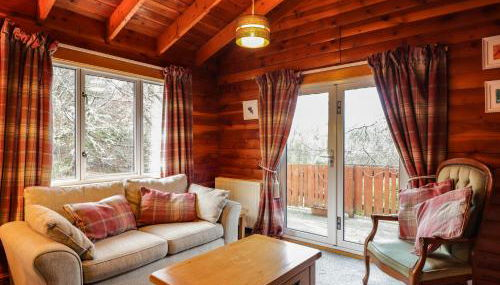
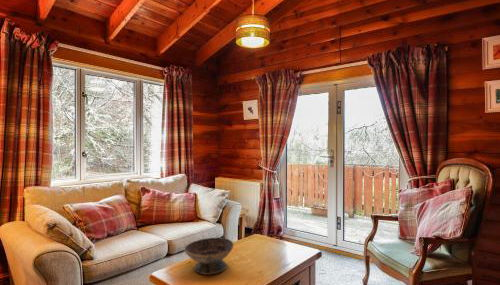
+ decorative bowl [184,237,235,276]
